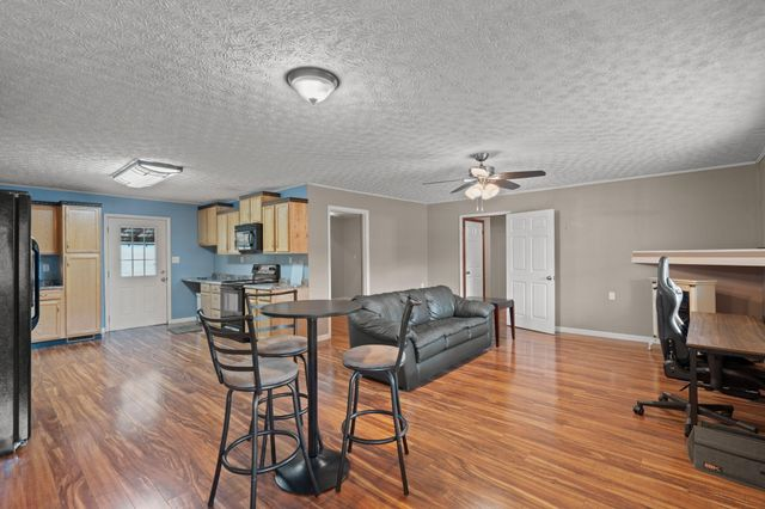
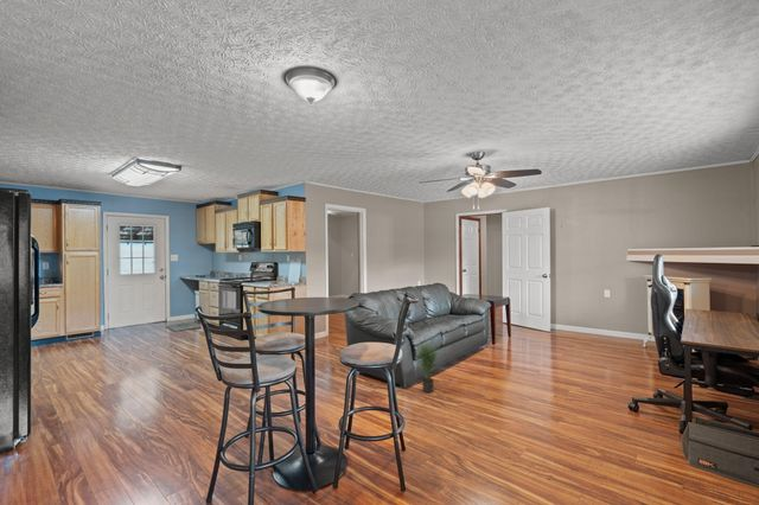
+ potted plant [416,334,444,394]
